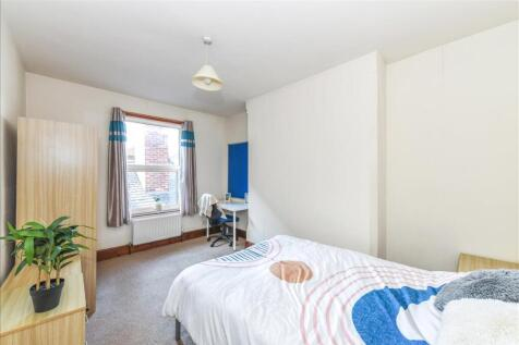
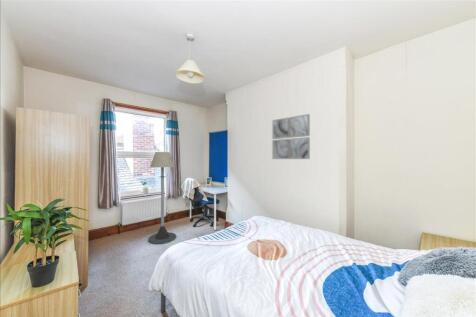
+ wall art [271,113,311,160]
+ floor lamp [147,151,177,245]
